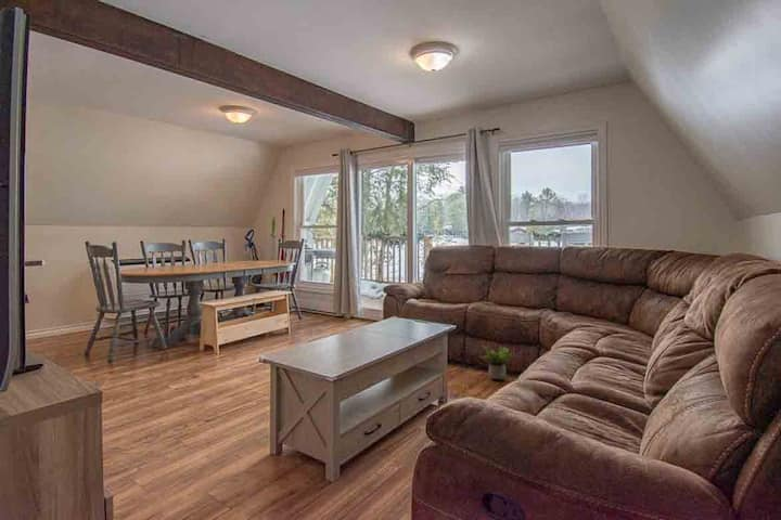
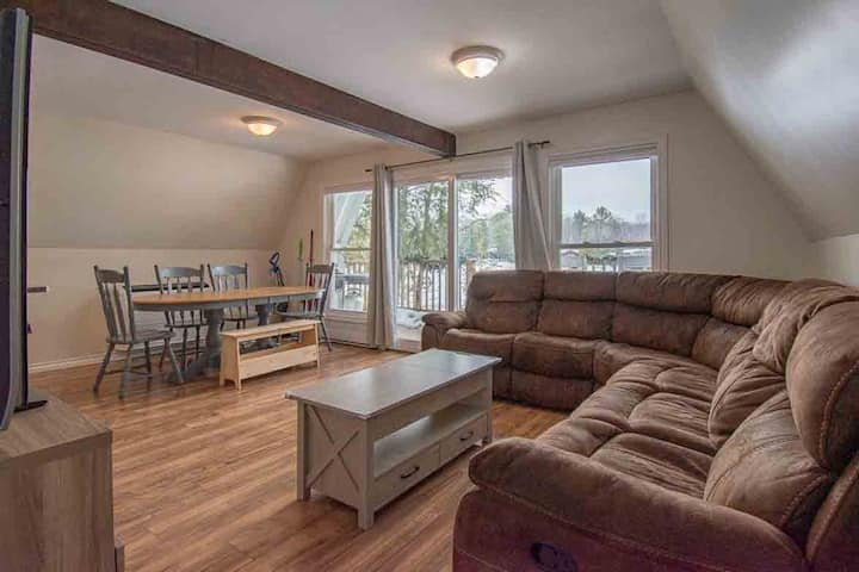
- potted plant [478,344,517,380]
